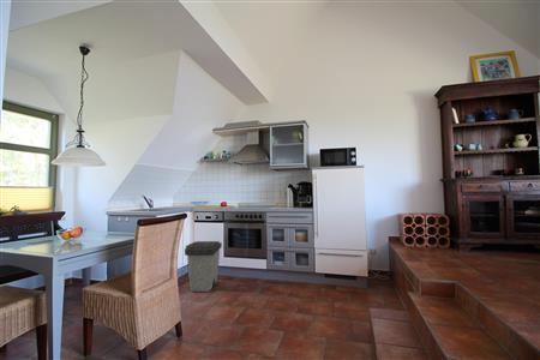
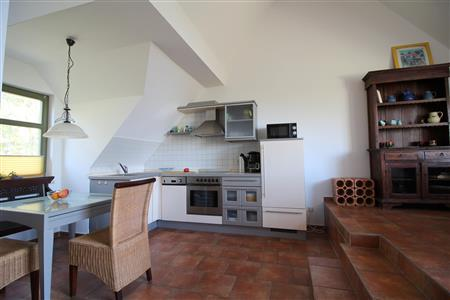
- trash can [184,240,223,293]
